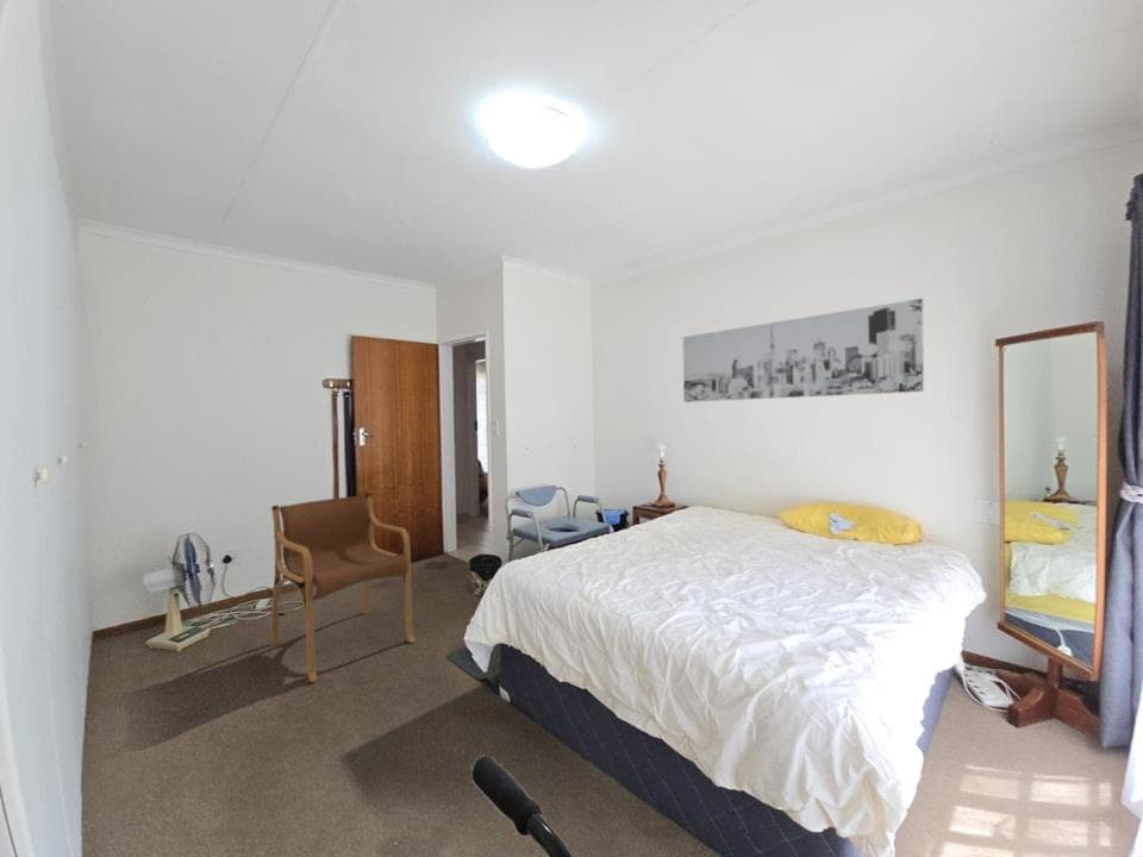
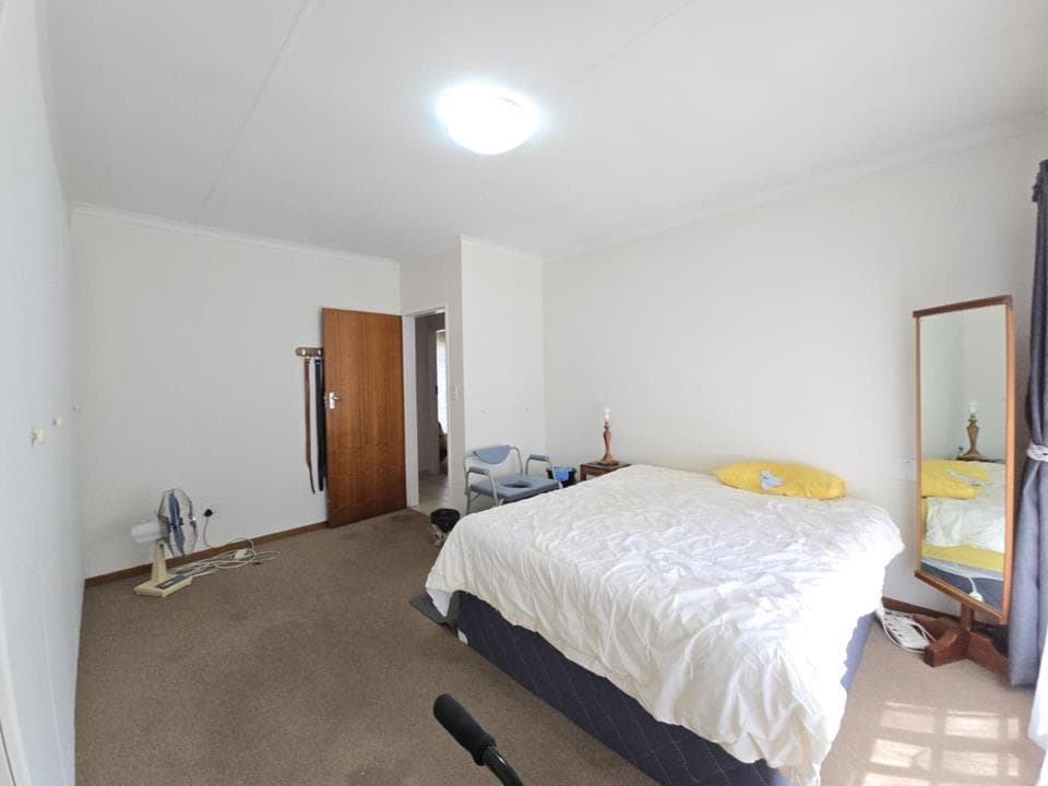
- armchair [270,492,417,683]
- wall art [682,298,925,404]
